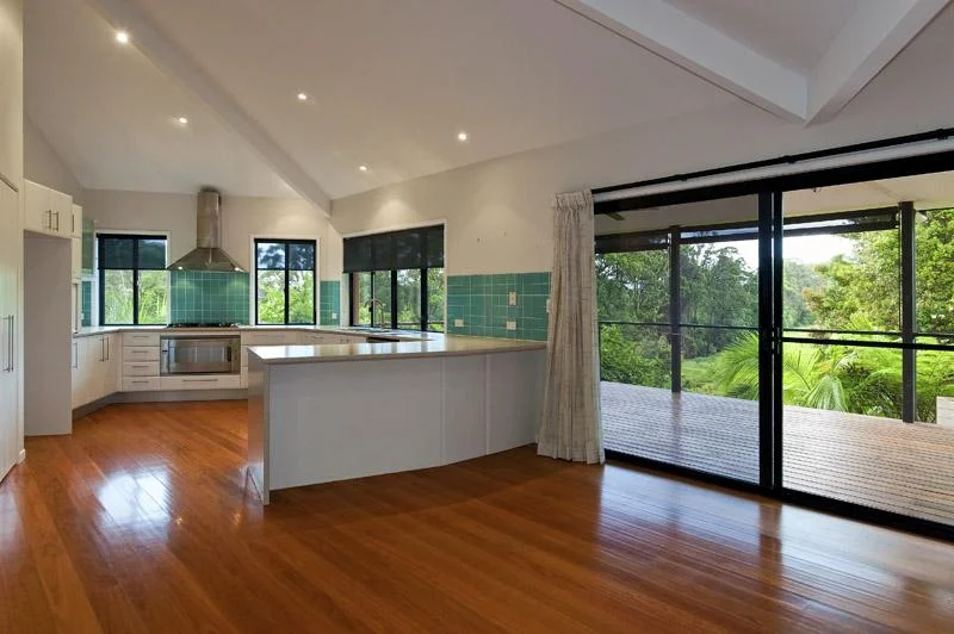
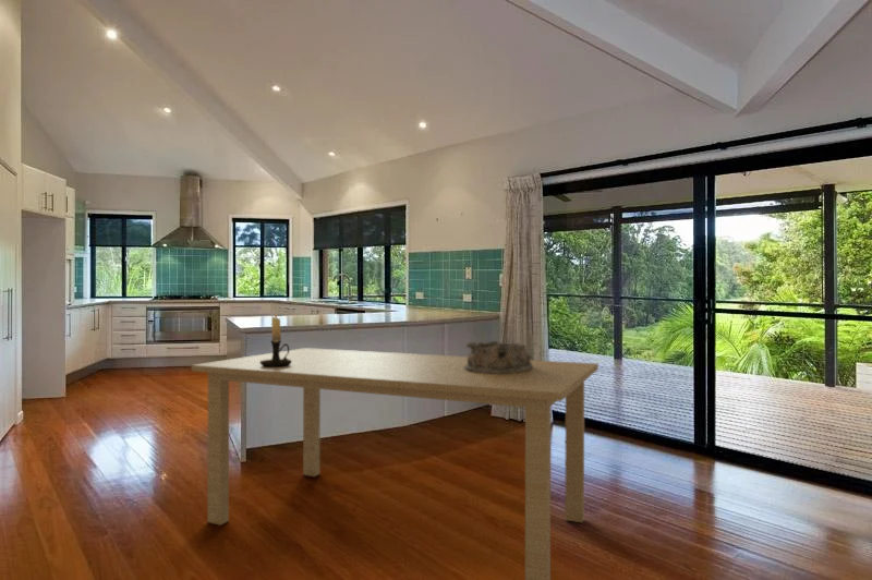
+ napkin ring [464,340,533,374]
+ candle holder [259,307,292,367]
+ dining table [191,347,600,580]
